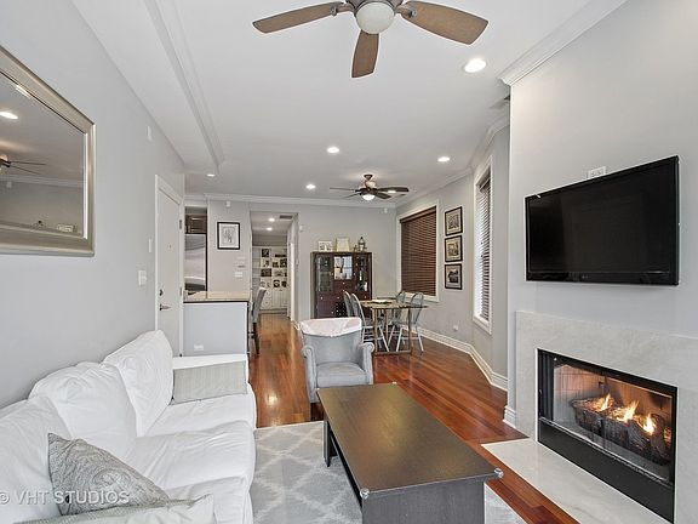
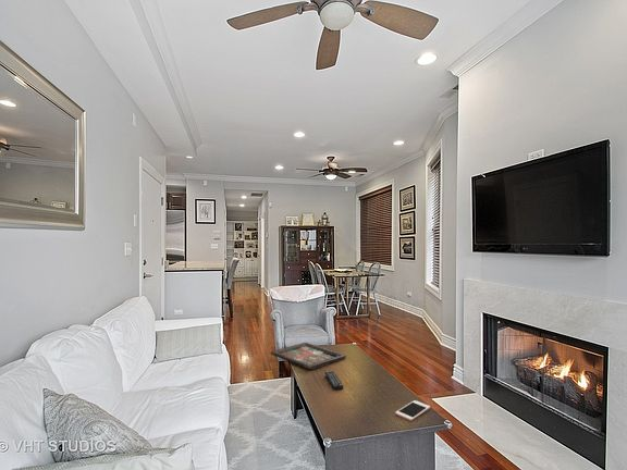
+ remote control [323,370,344,392]
+ cell phone [394,399,431,422]
+ decorative tray [270,342,347,370]
